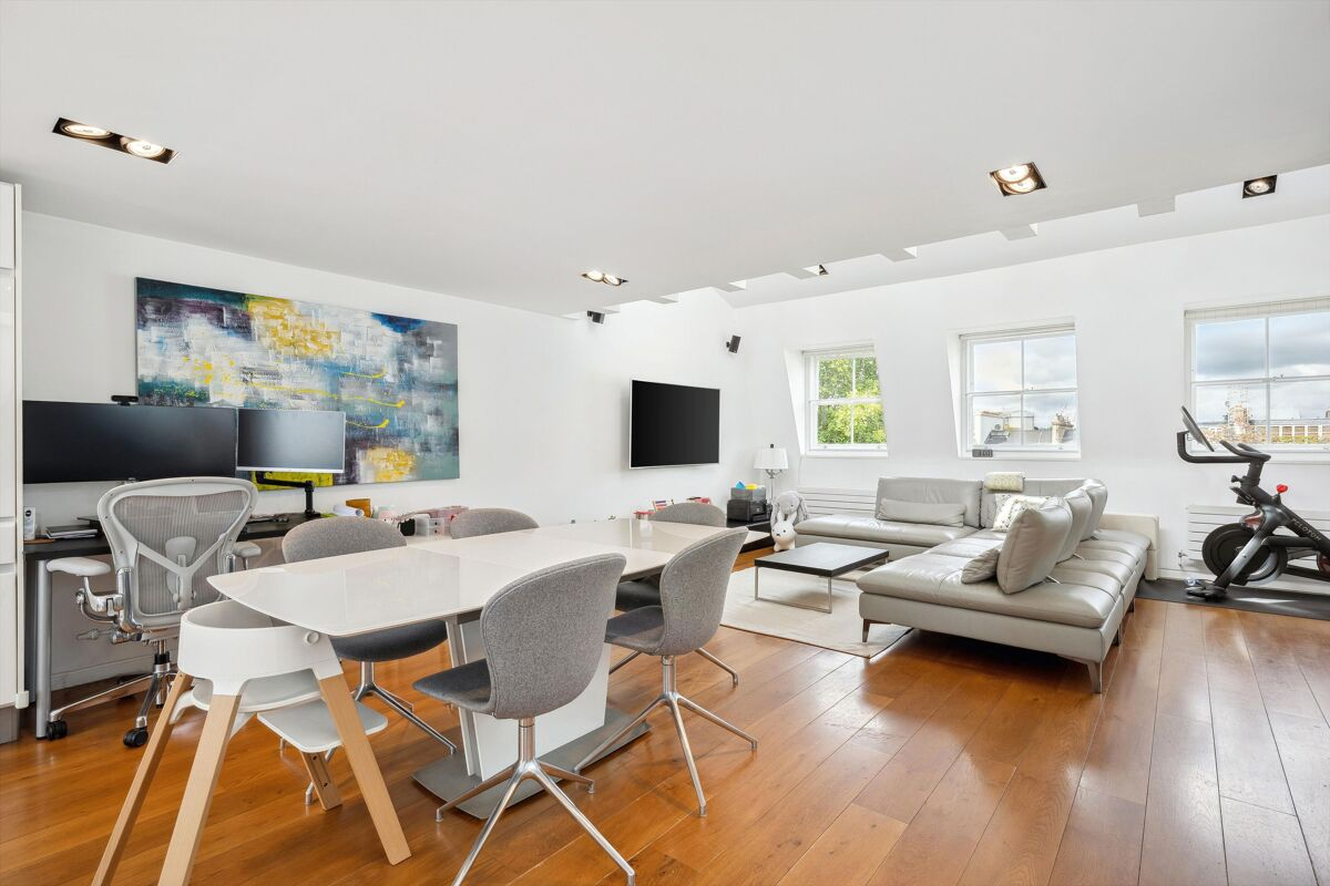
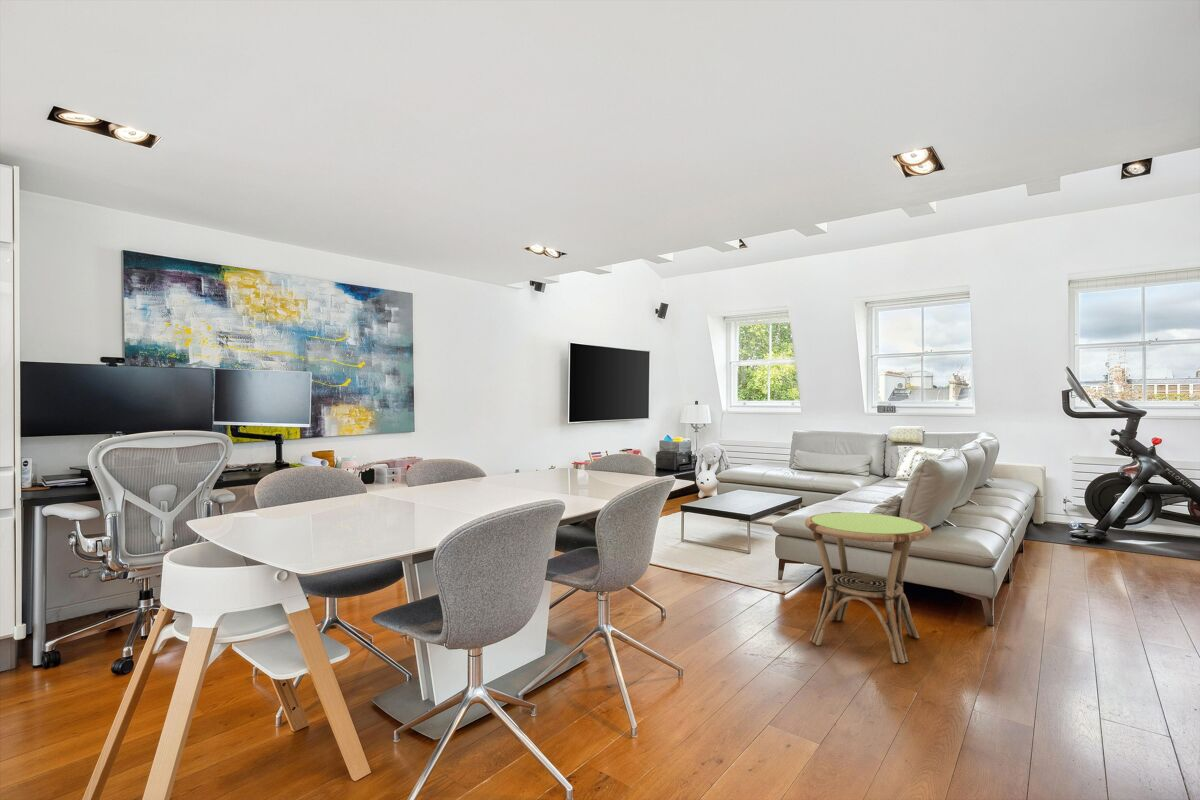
+ side table [804,511,933,664]
